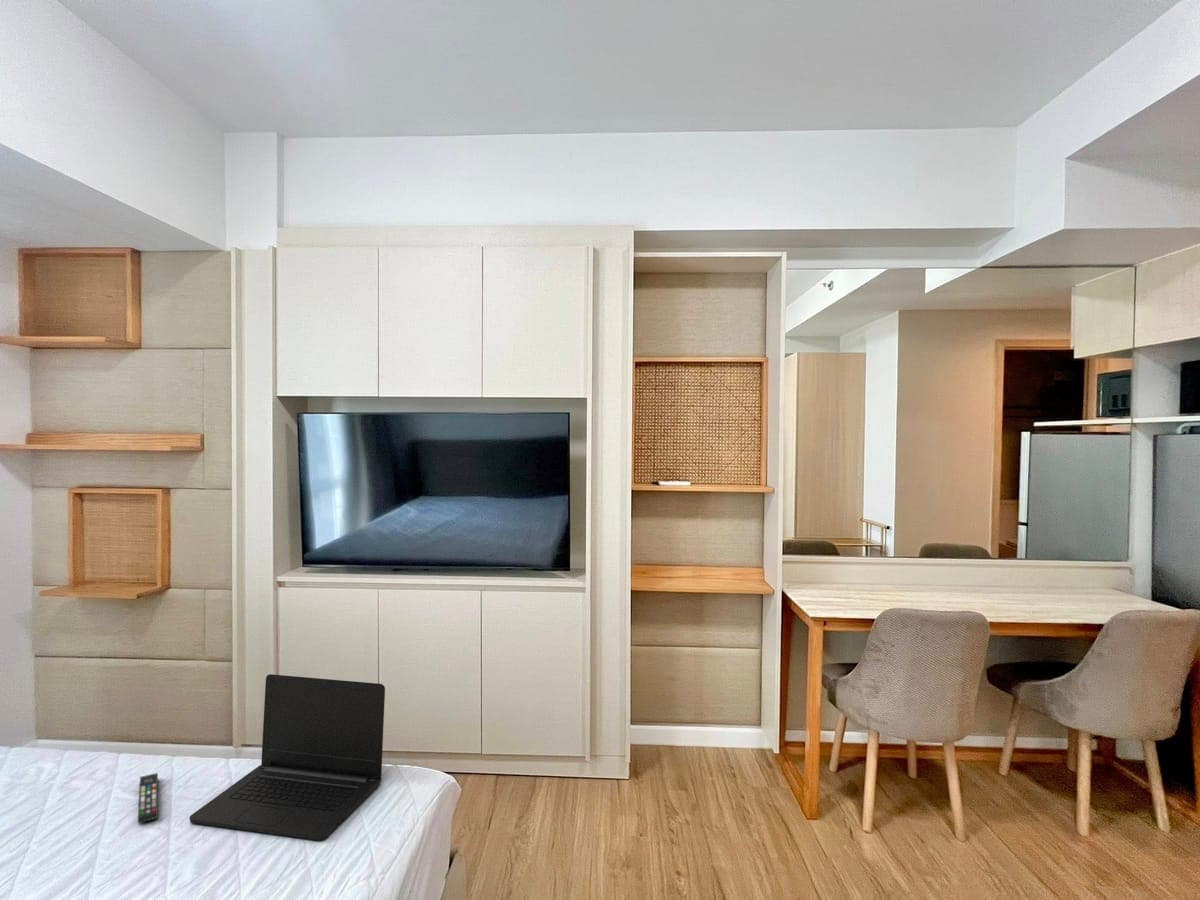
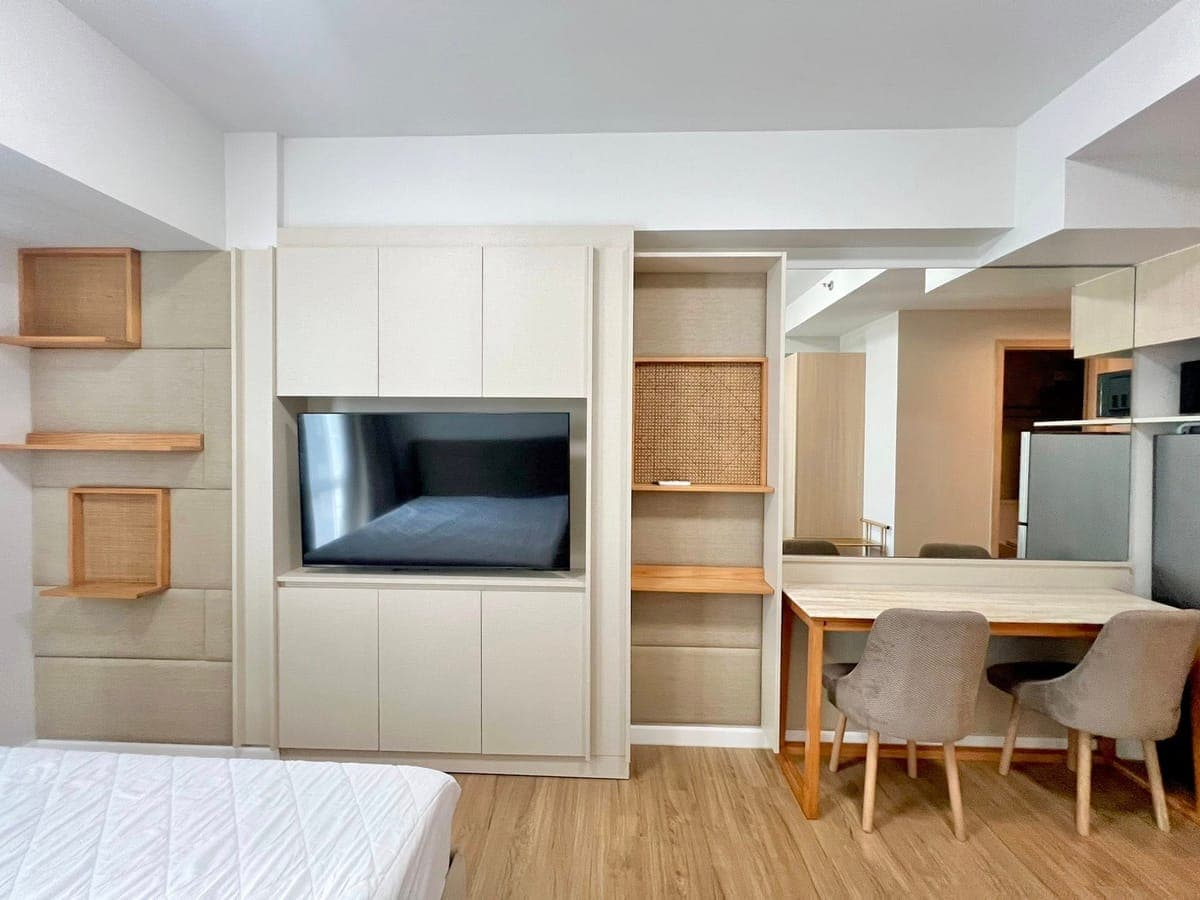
- remote control [137,772,159,824]
- laptop [189,673,386,841]
